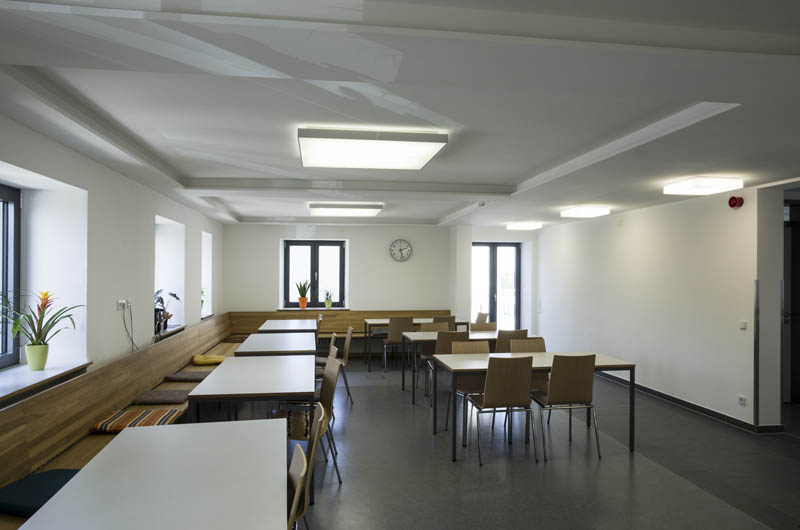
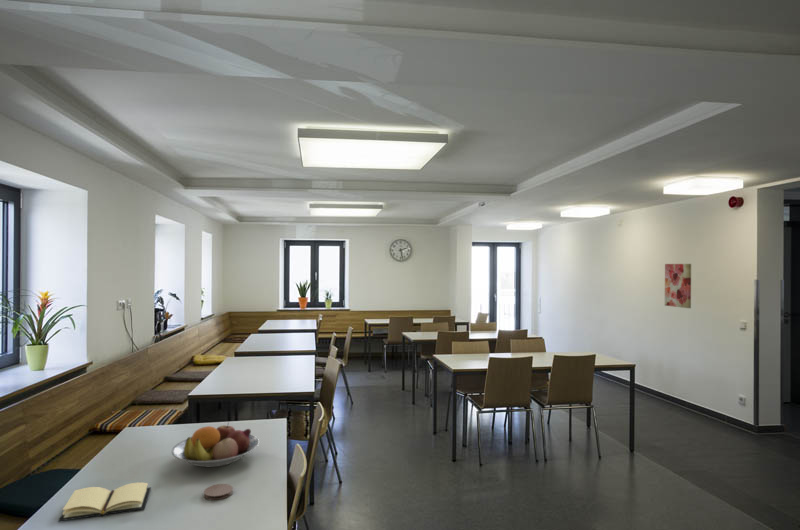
+ coaster [203,483,234,501]
+ wall art [664,263,692,309]
+ fruit bowl [171,421,260,468]
+ book [57,481,152,522]
